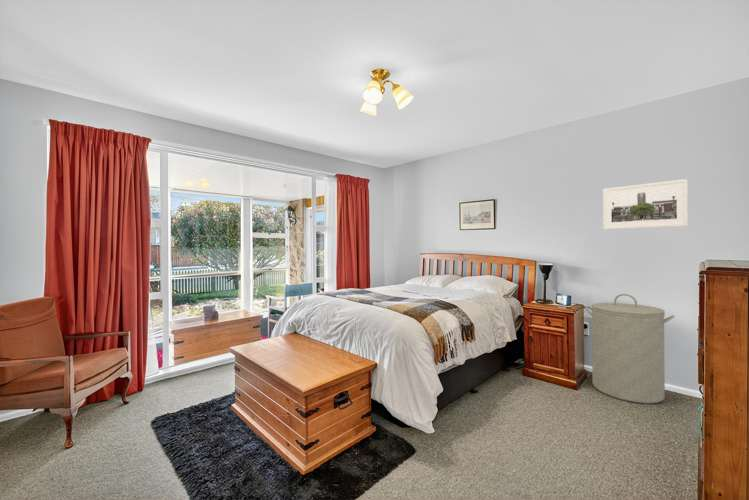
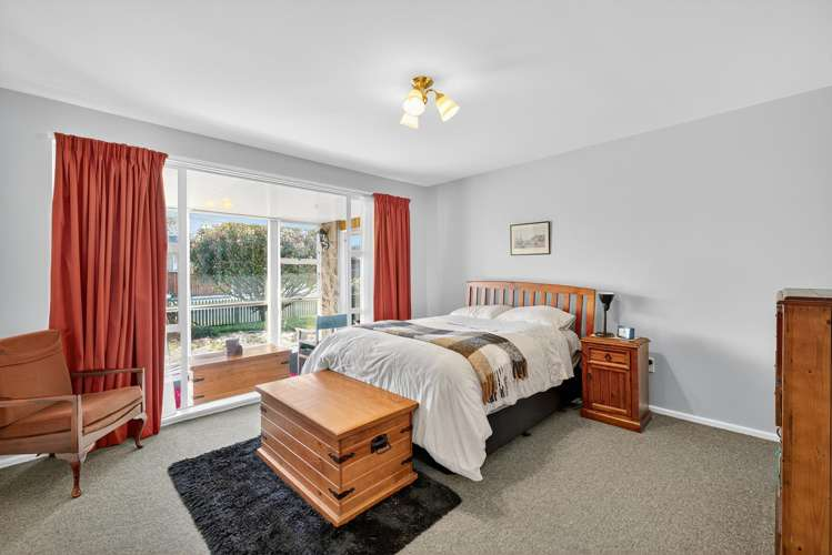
- laundry hamper [584,293,676,405]
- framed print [602,178,689,231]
